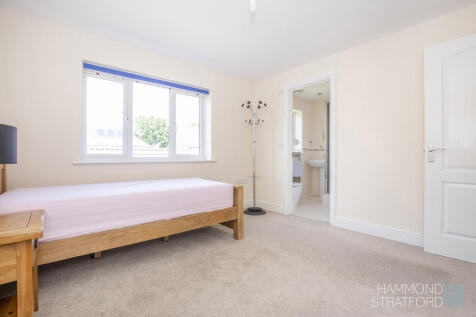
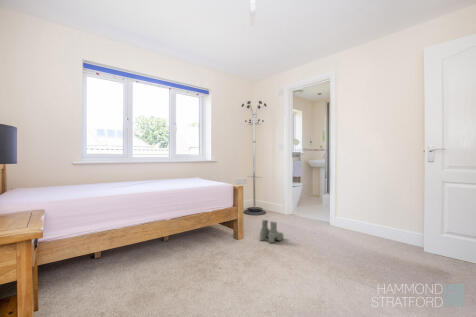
+ boots [259,219,285,244]
